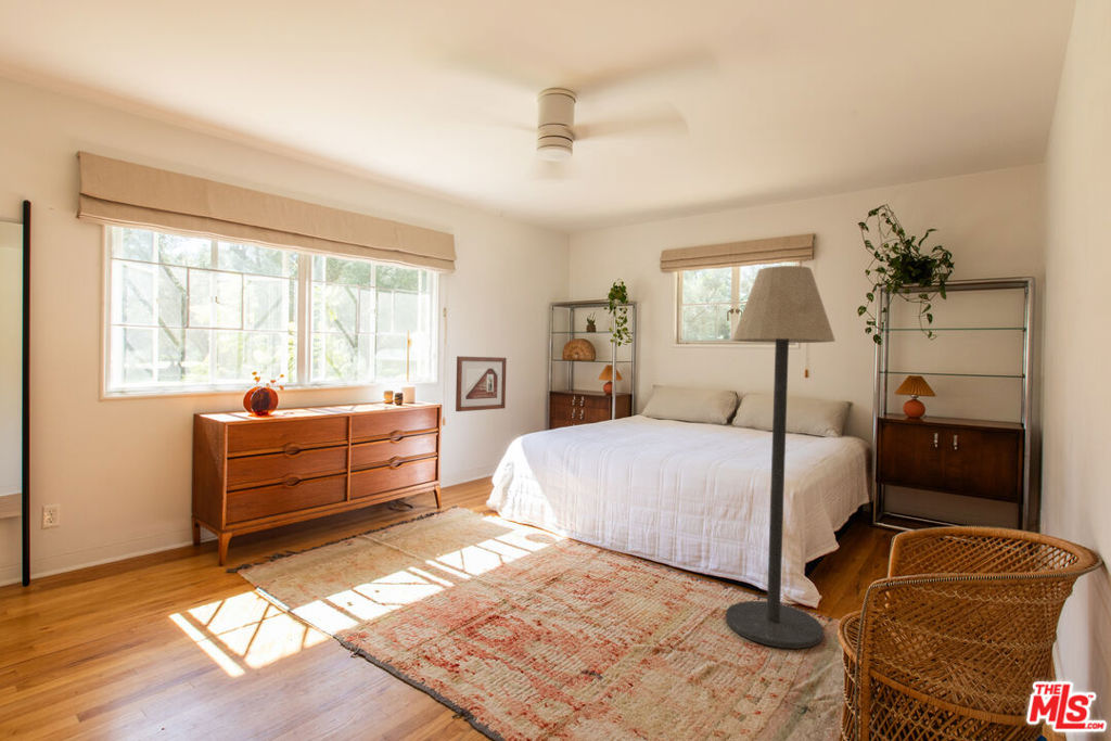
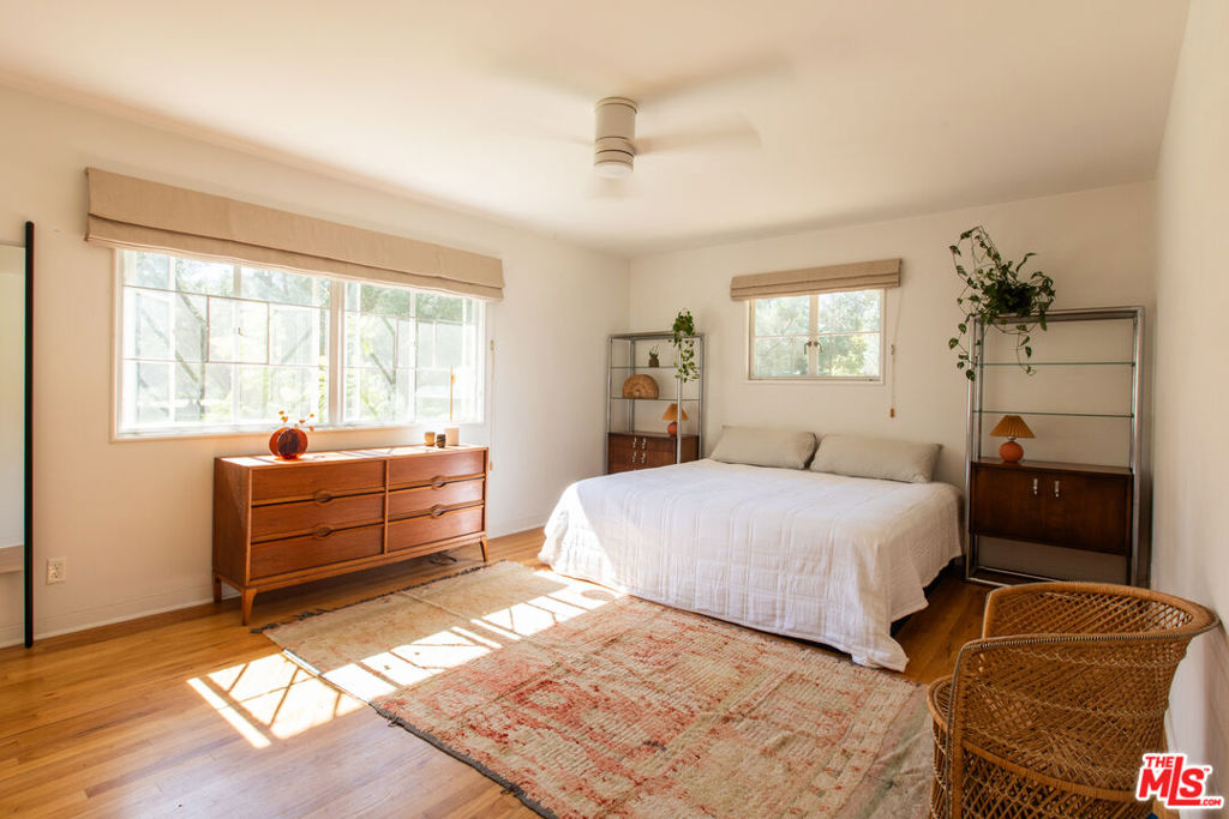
- floor lamp [725,265,837,650]
- picture frame [455,356,508,412]
